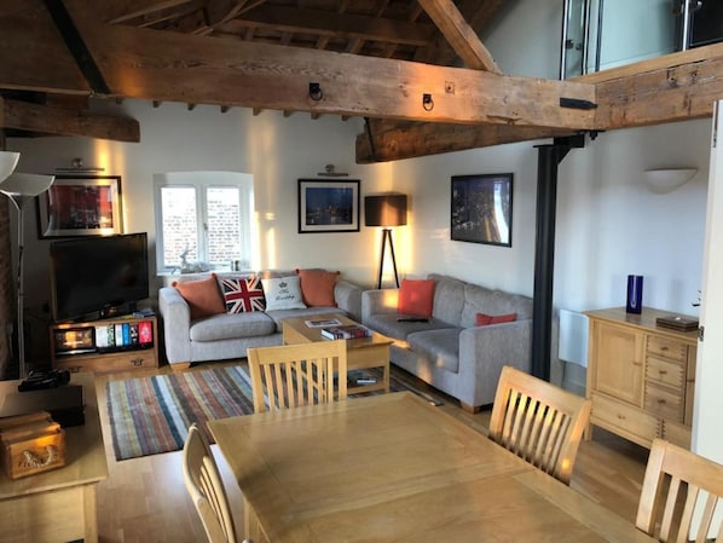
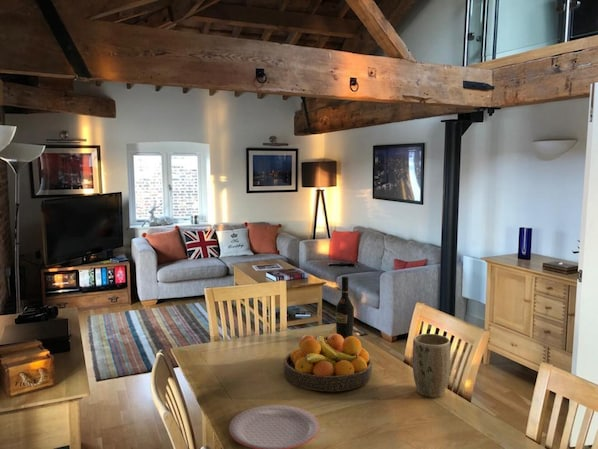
+ fruit bowl [283,333,373,393]
+ plate [228,404,321,449]
+ wine bottle [335,275,355,340]
+ plant pot [412,333,452,399]
